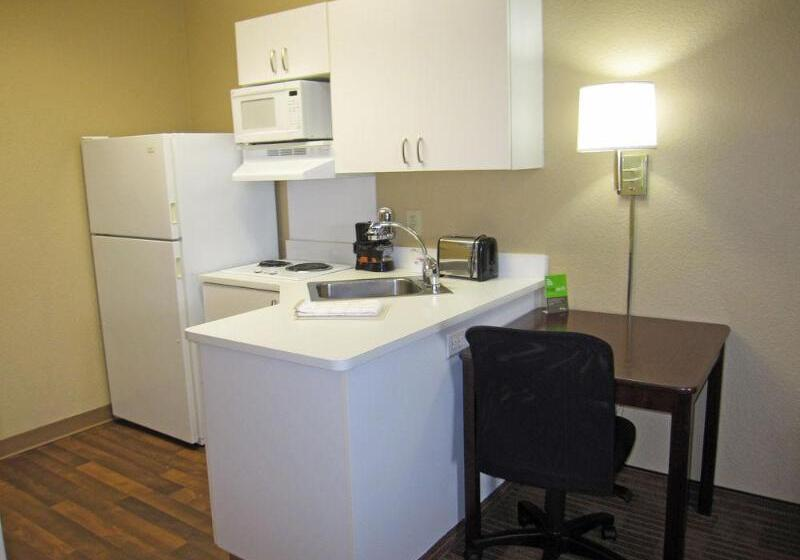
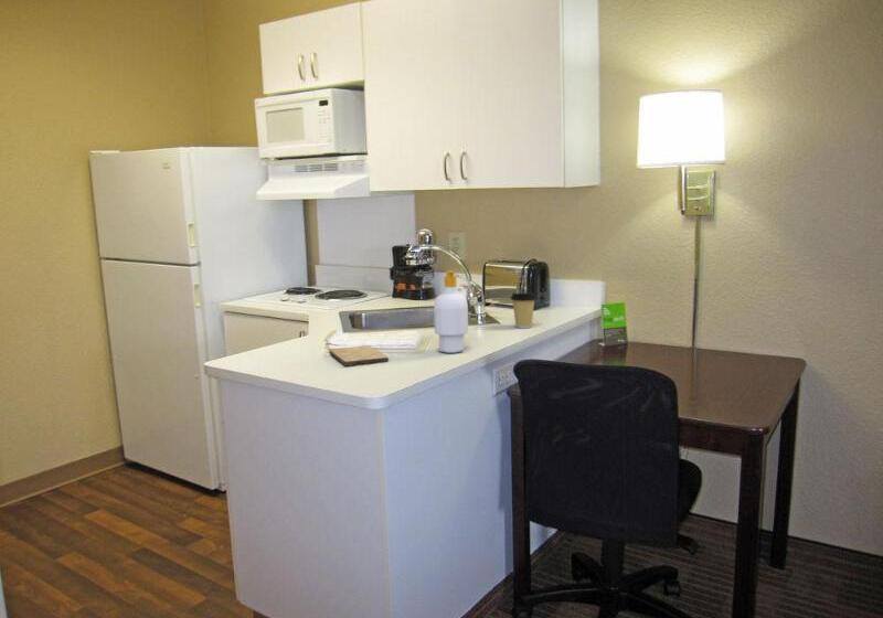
+ soap bottle [433,270,469,354]
+ cutting board [328,344,390,367]
+ coffee cup [510,292,538,329]
